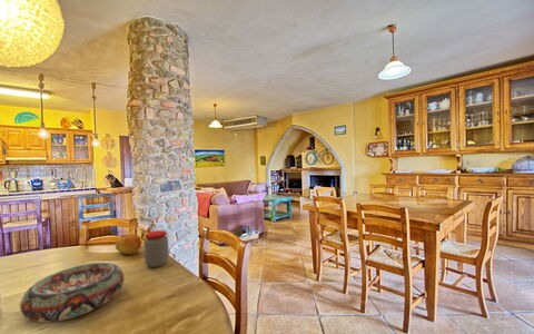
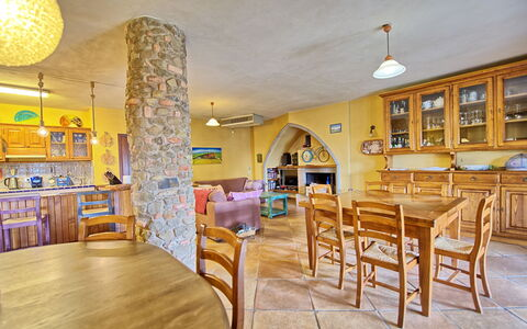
- jar [144,229,170,268]
- decorative bowl [19,262,125,324]
- fruit [115,233,142,255]
